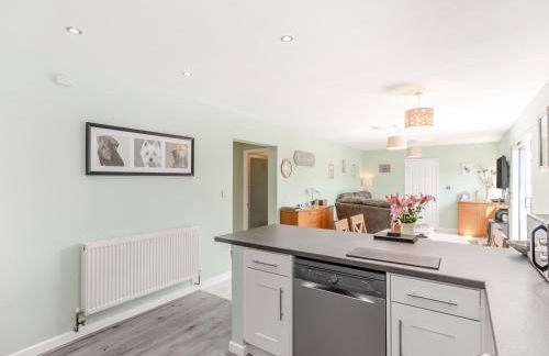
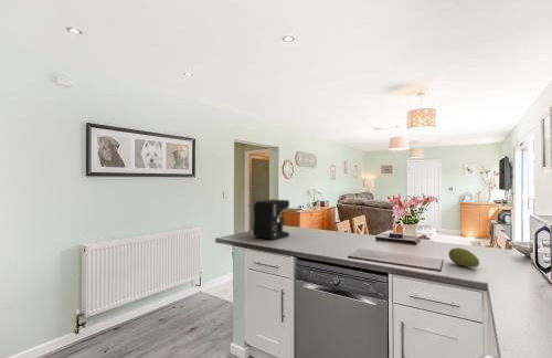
+ fruit [447,246,480,268]
+ coffee maker [252,198,290,241]
